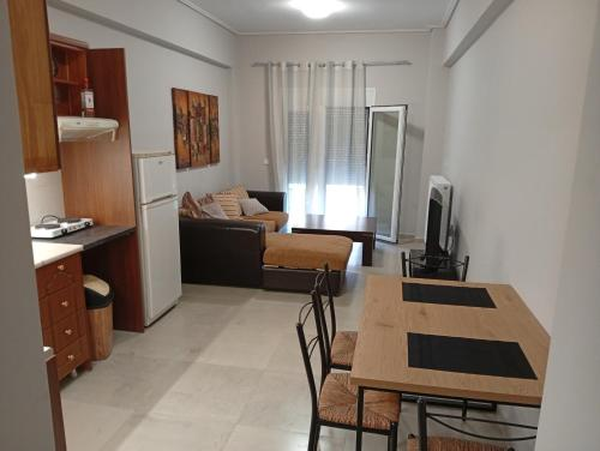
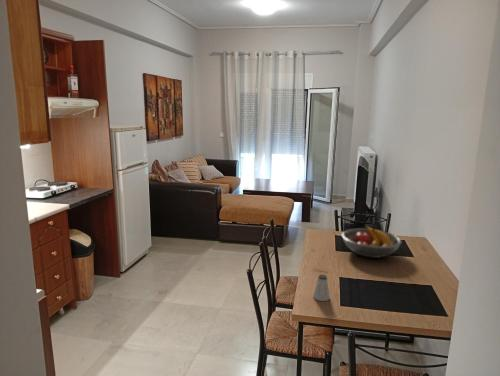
+ fruit bowl [341,225,403,259]
+ saltshaker [312,274,331,302]
